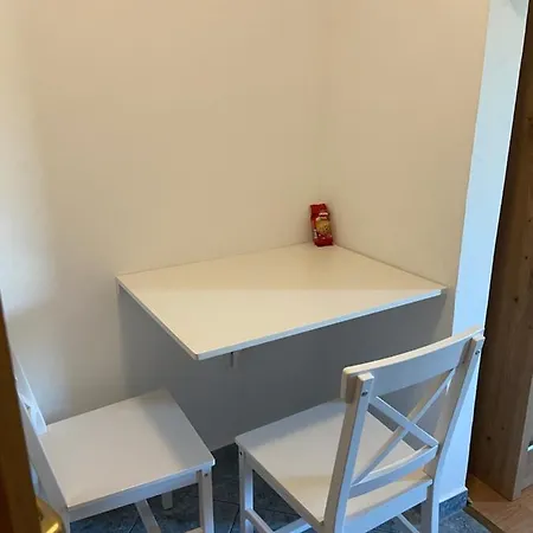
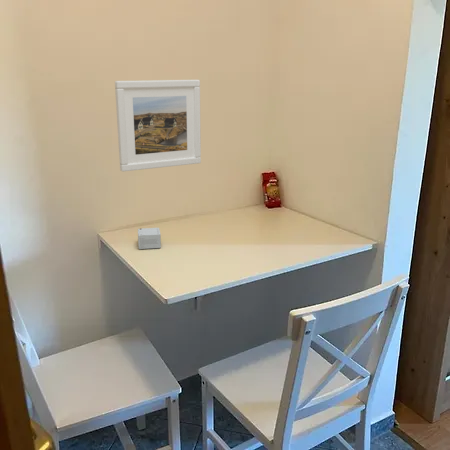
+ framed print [114,79,202,172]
+ small box [137,227,162,250]
